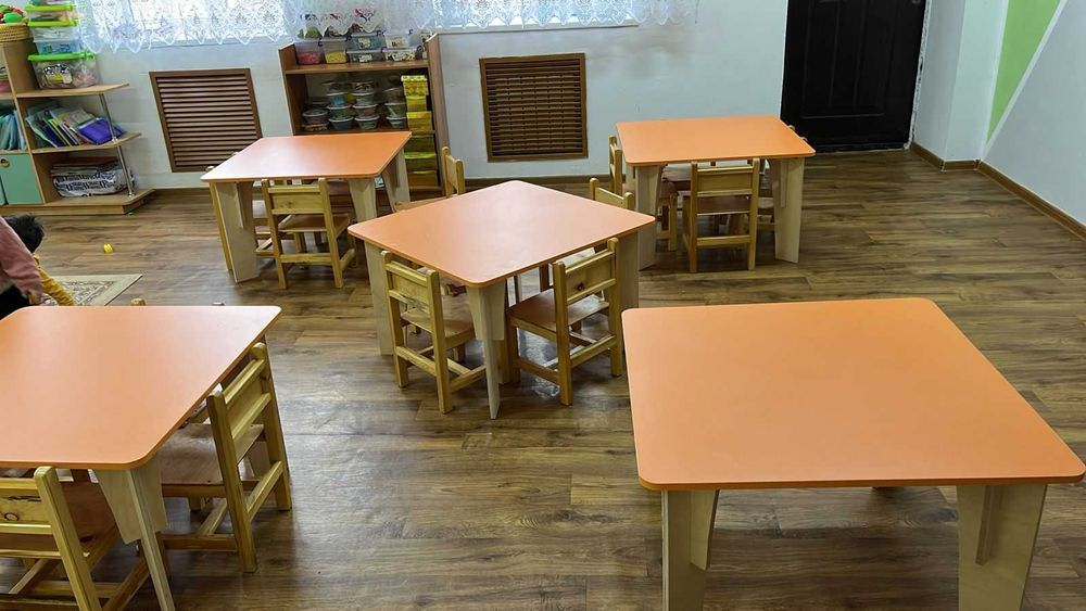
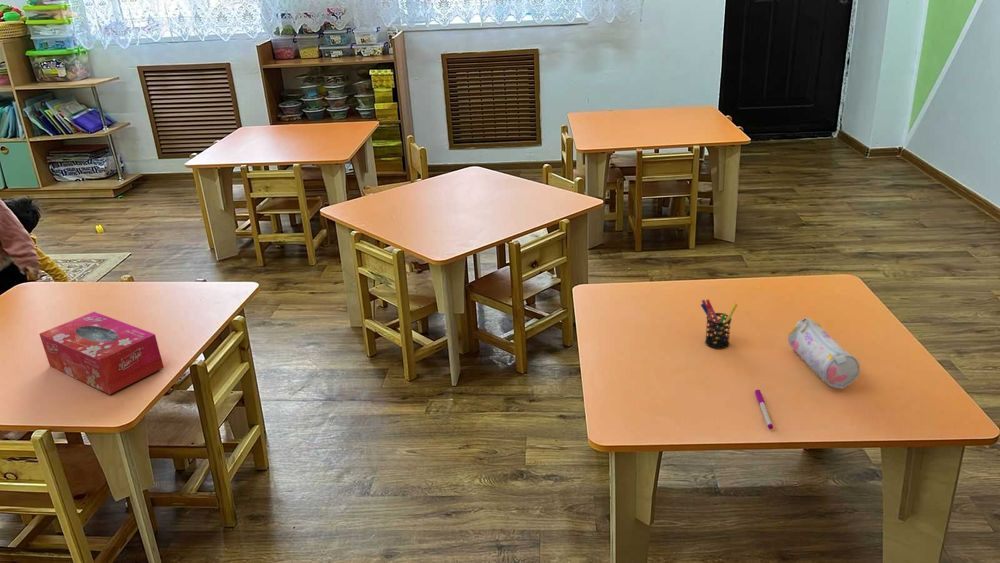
+ pen [754,389,774,430]
+ pencil case [787,317,861,390]
+ tissue box [38,311,165,396]
+ pen holder [700,298,739,349]
